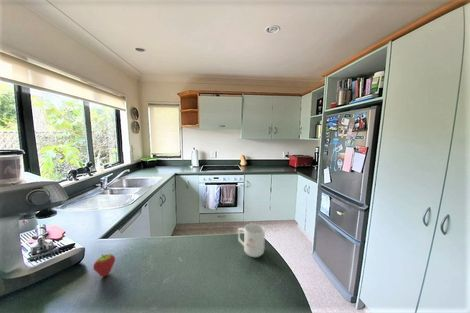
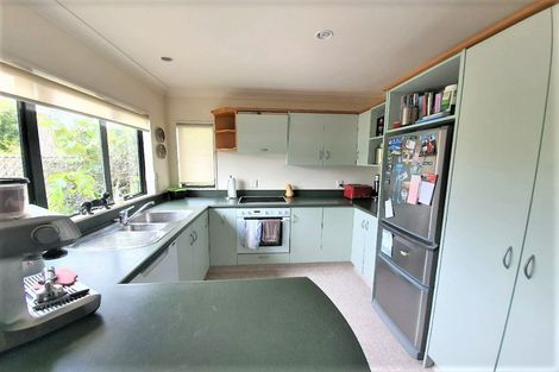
- fruit [92,253,116,277]
- mug [237,222,266,258]
